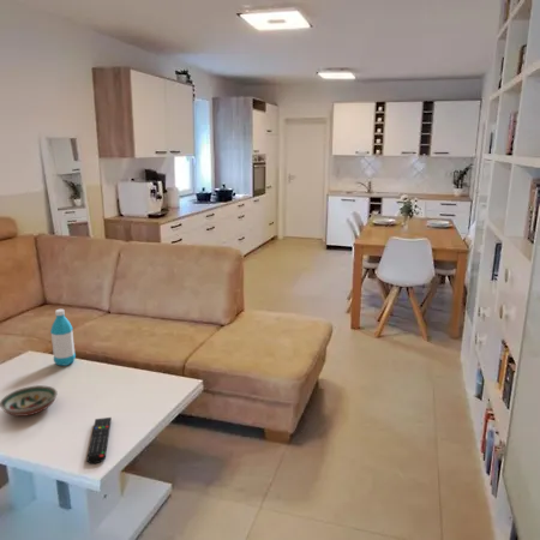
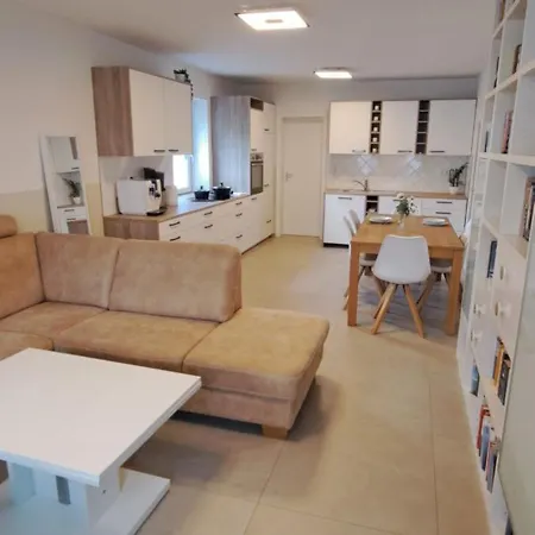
- remote control [85,416,113,464]
- decorative bowl [0,384,59,418]
- water bottle [49,308,77,367]
